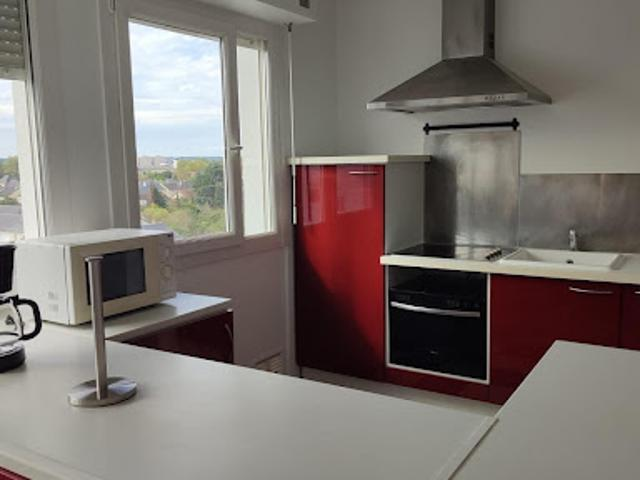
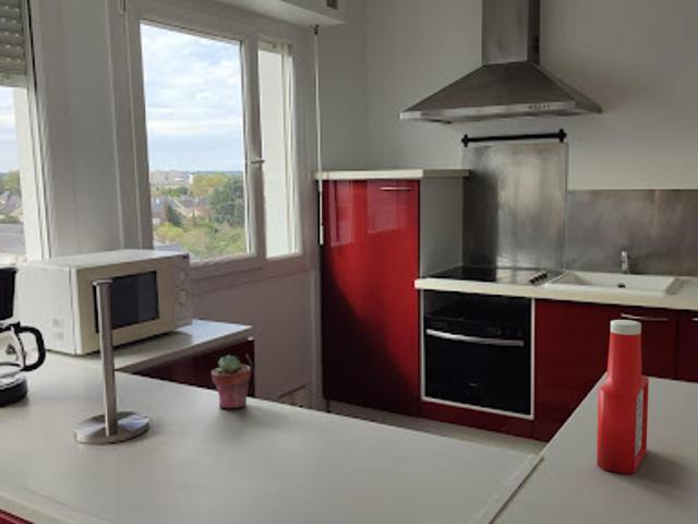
+ potted succulent [210,354,252,409]
+ soap bottle [595,319,650,475]
